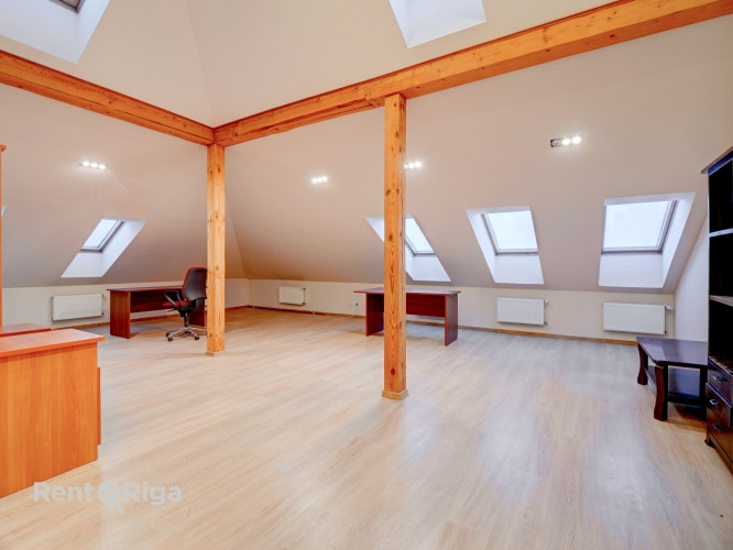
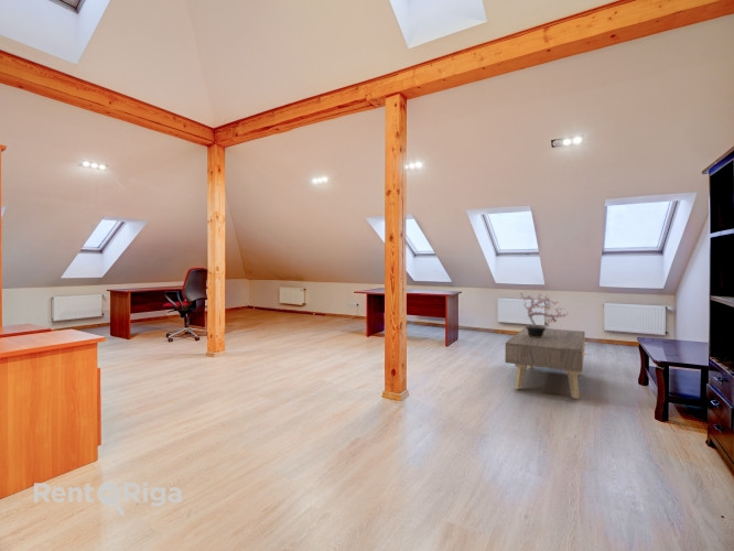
+ coffee table [504,326,590,399]
+ potted plant [519,292,569,337]
